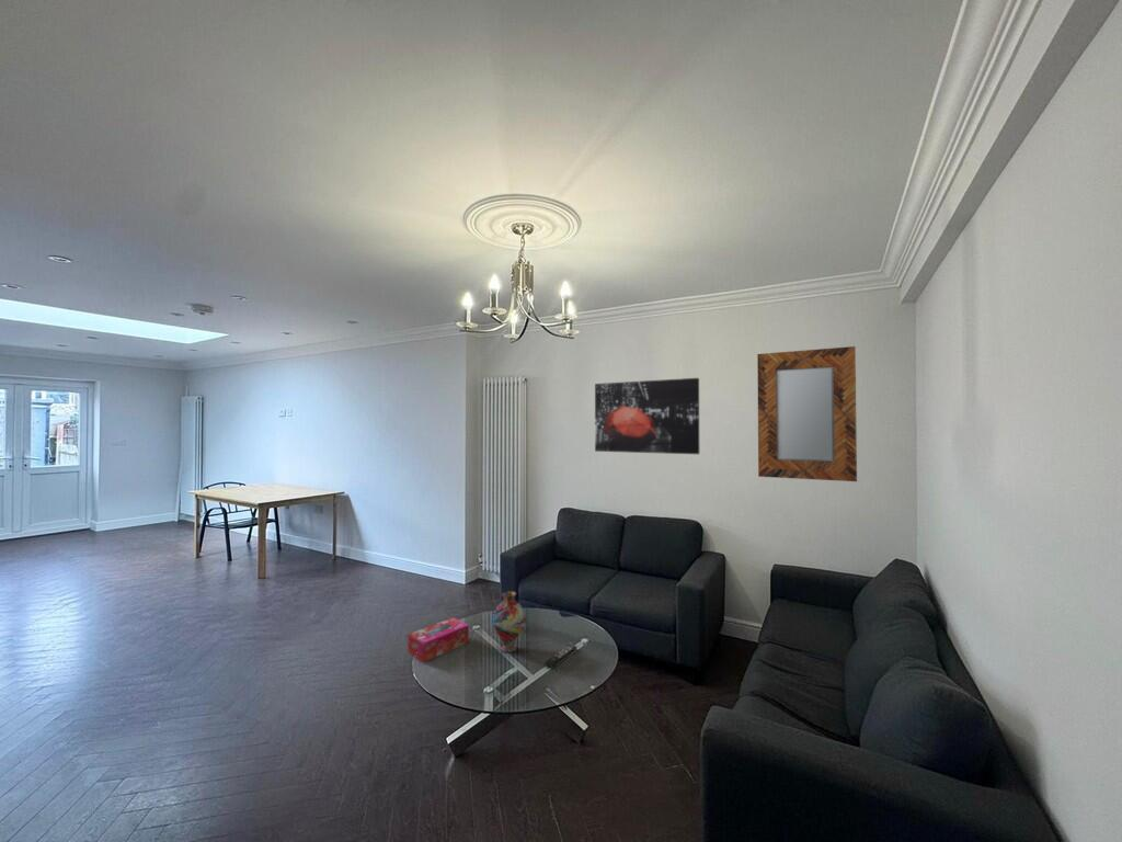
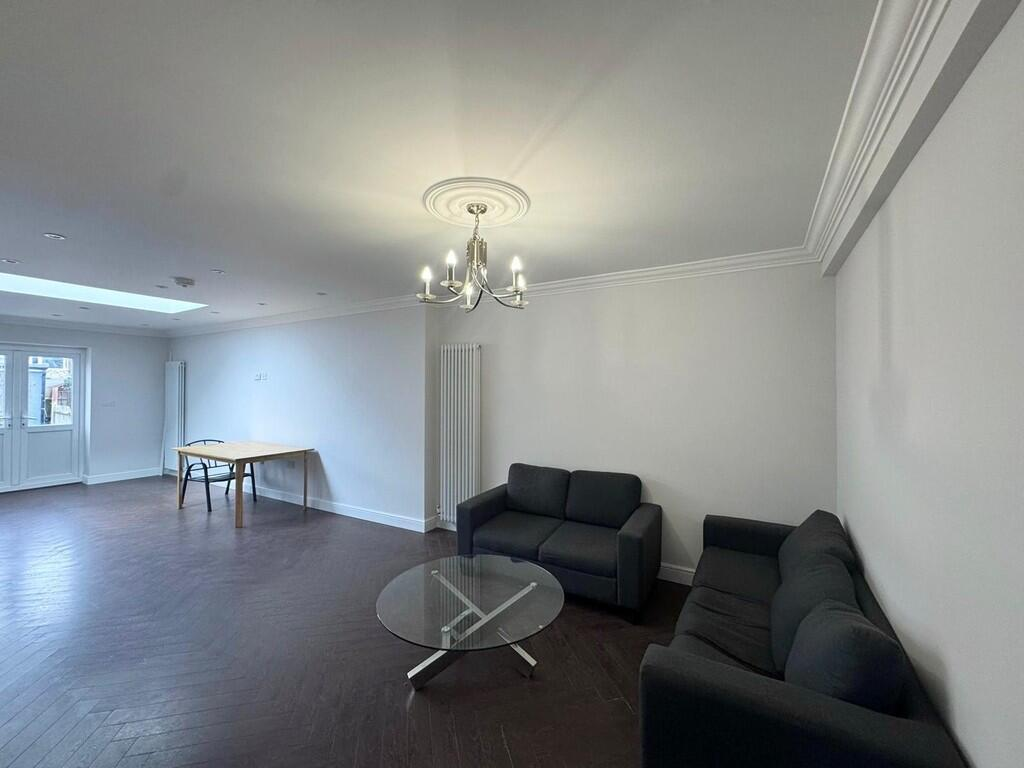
- remote control [545,644,577,669]
- vase [491,590,527,653]
- home mirror [756,345,858,482]
- wall art [594,377,700,455]
- tissue box [407,616,470,664]
